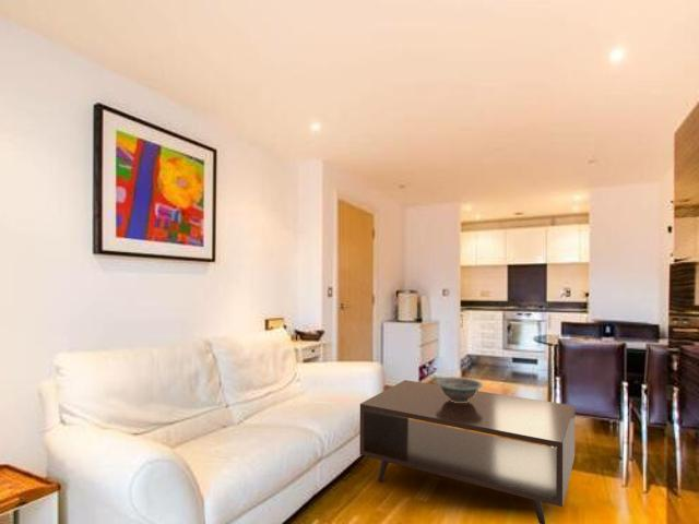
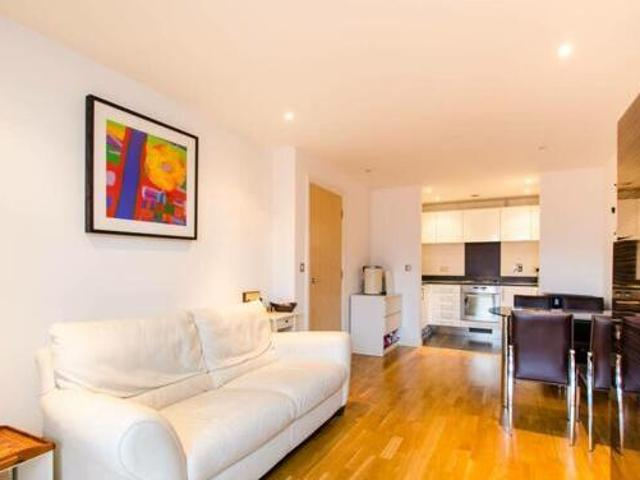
- decorative bowl [435,376,484,403]
- coffee table [358,379,576,524]
